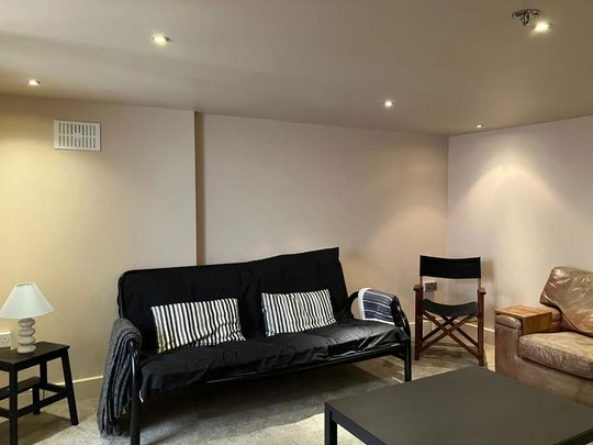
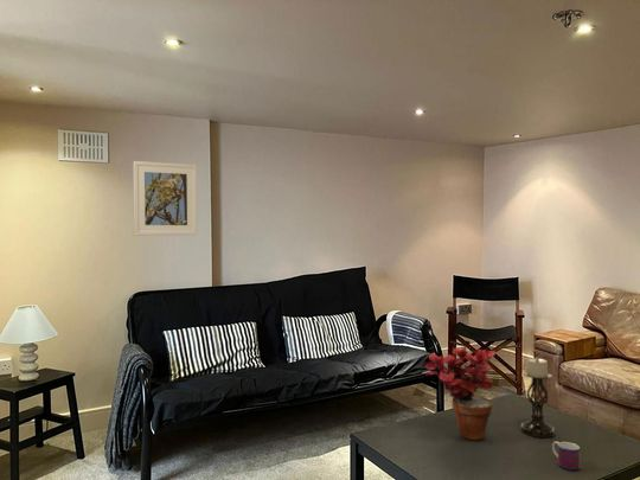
+ mug [551,440,581,472]
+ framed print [133,160,198,237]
+ candle holder [519,356,556,439]
+ potted plant [424,346,497,441]
